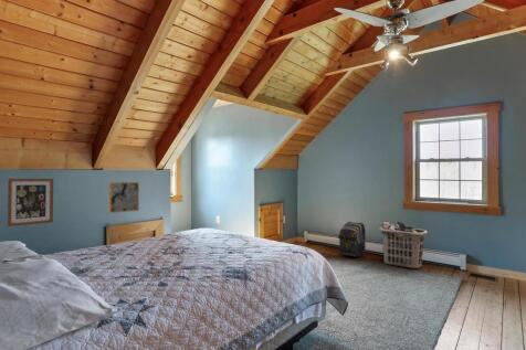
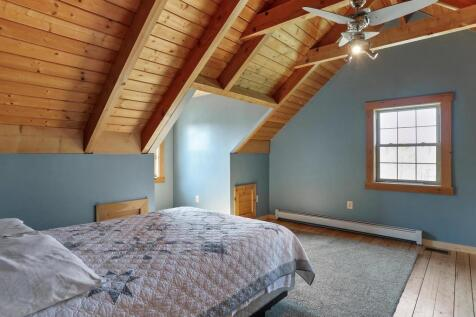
- wall art [7,178,54,227]
- backpack [337,221,367,258]
- wall art [107,181,140,214]
- clothes hamper [378,221,429,269]
